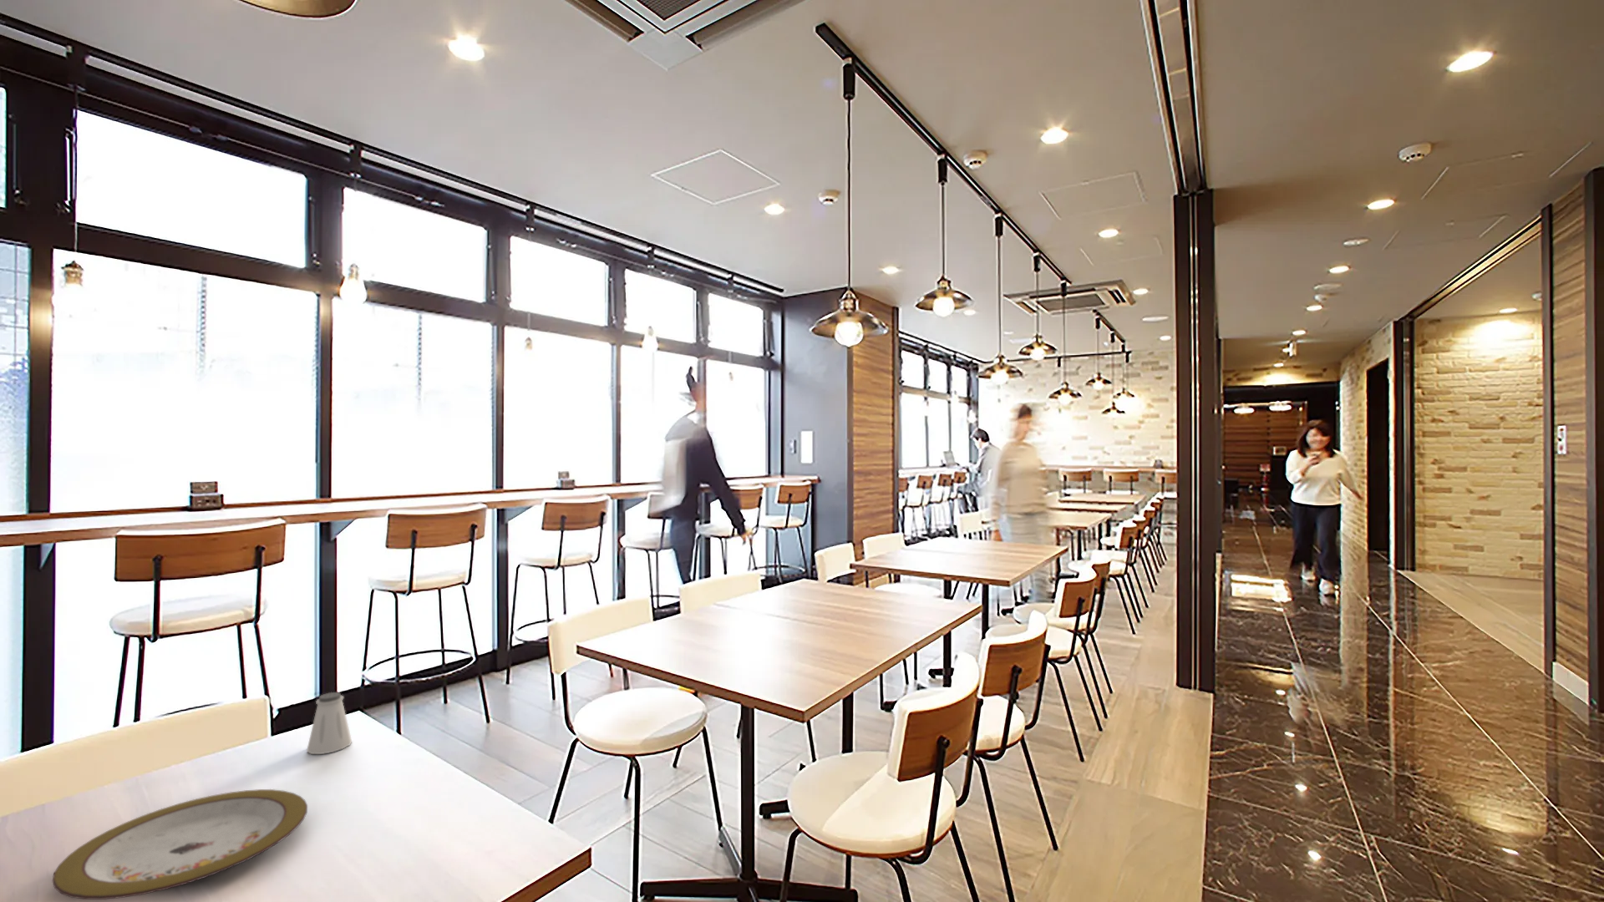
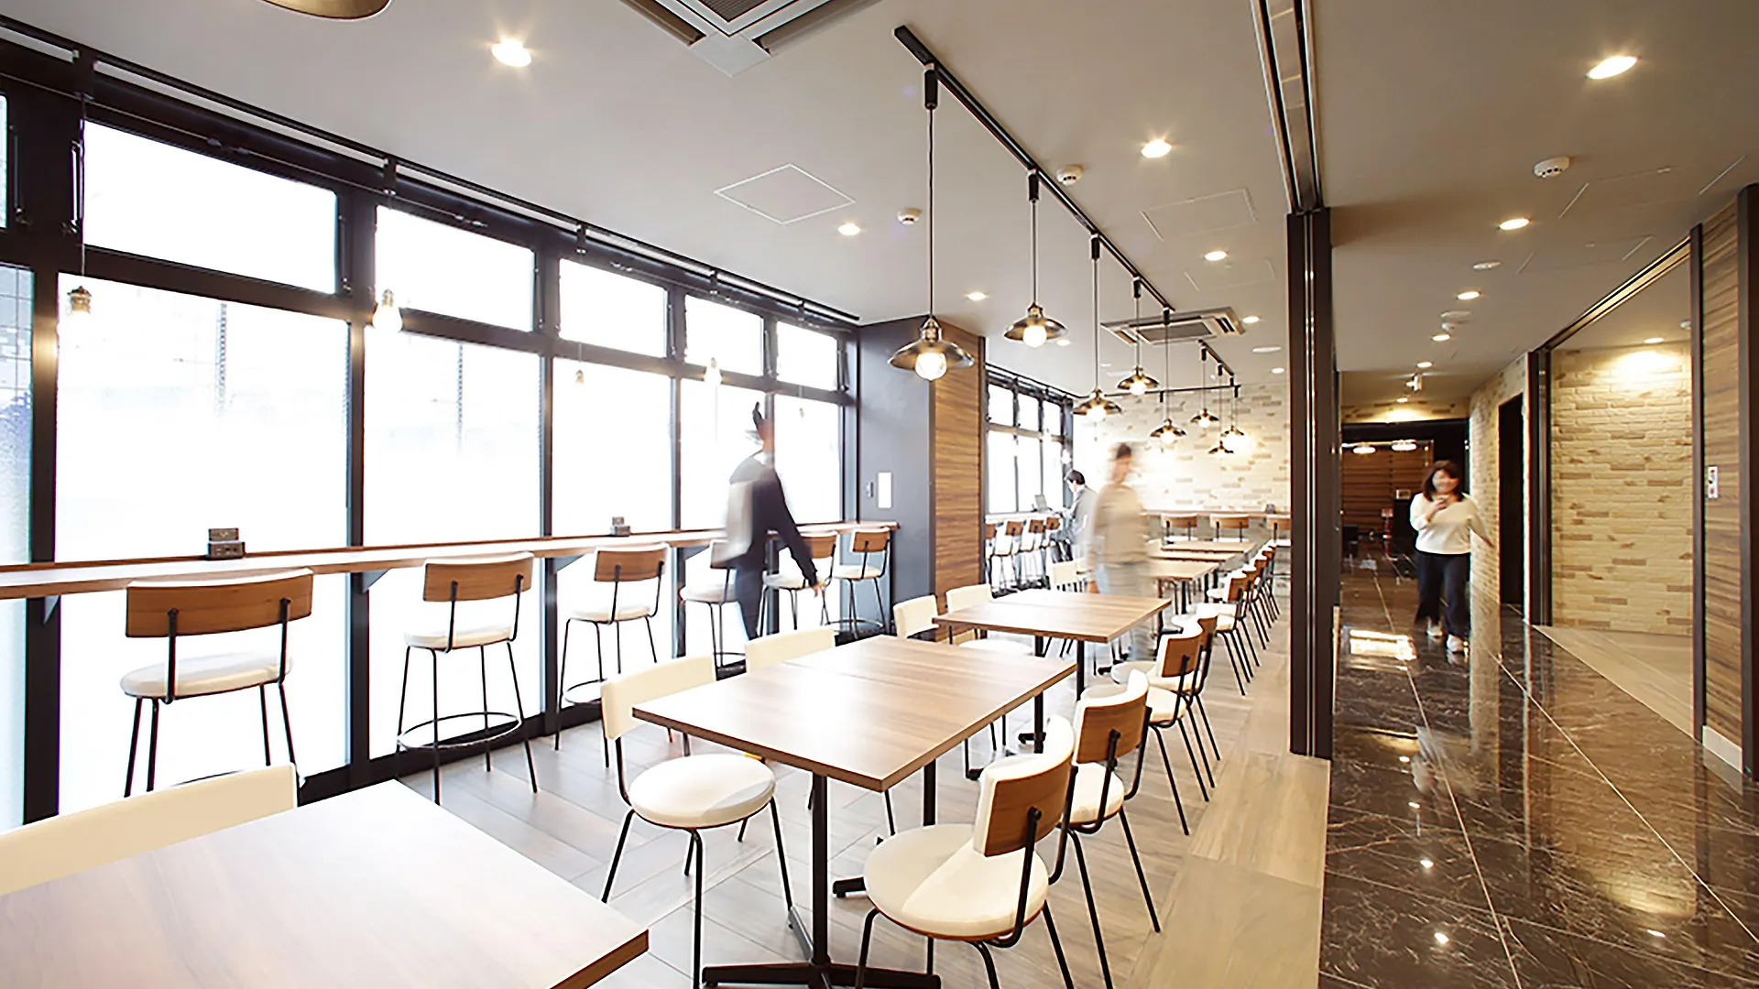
- plate [52,789,308,900]
- saltshaker [306,692,353,756]
